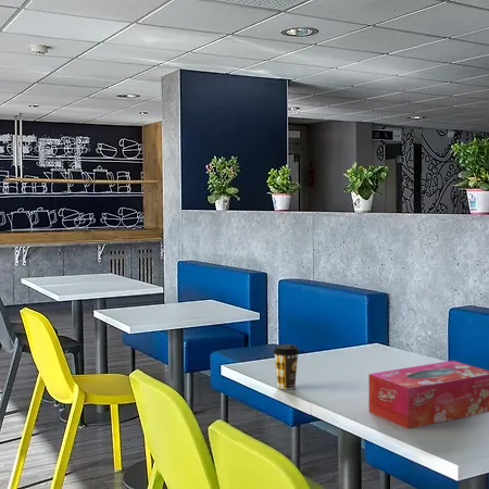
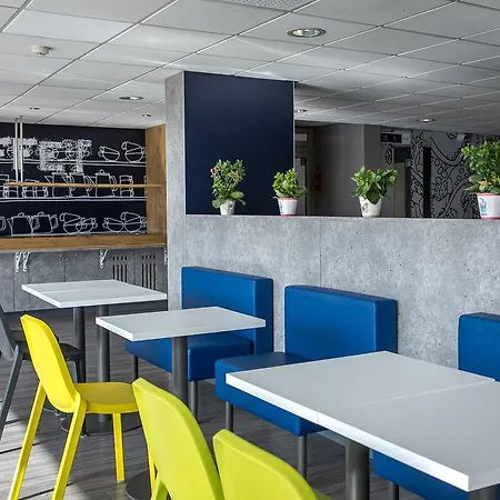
- tissue box [367,360,489,430]
- coffee cup [272,343,300,390]
